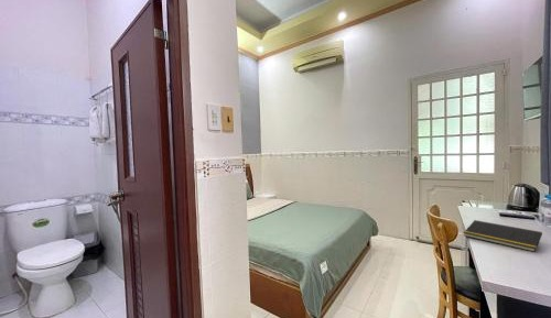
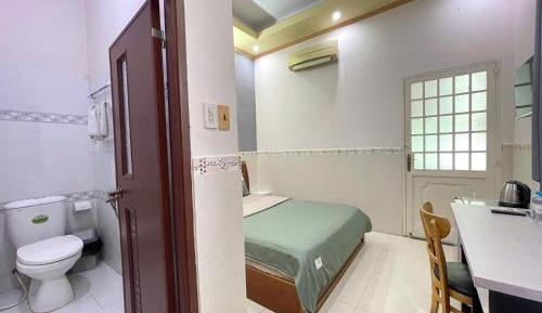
- notepad [463,219,543,253]
